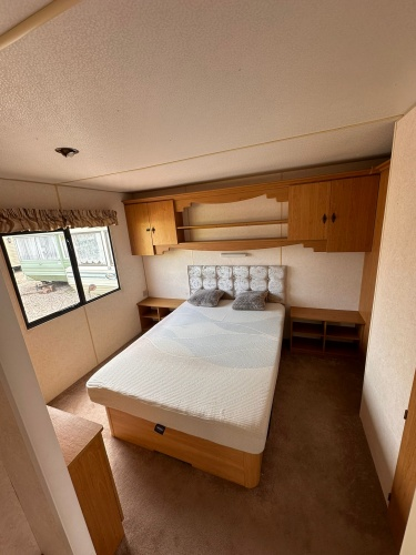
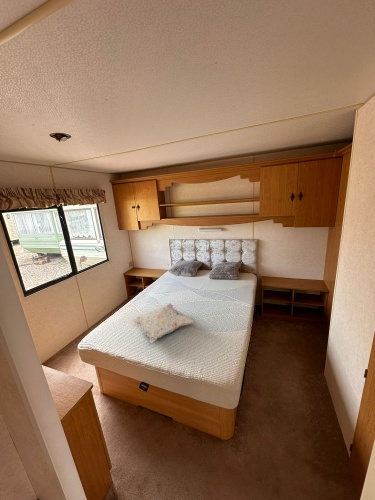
+ decorative pillow [132,303,195,344]
